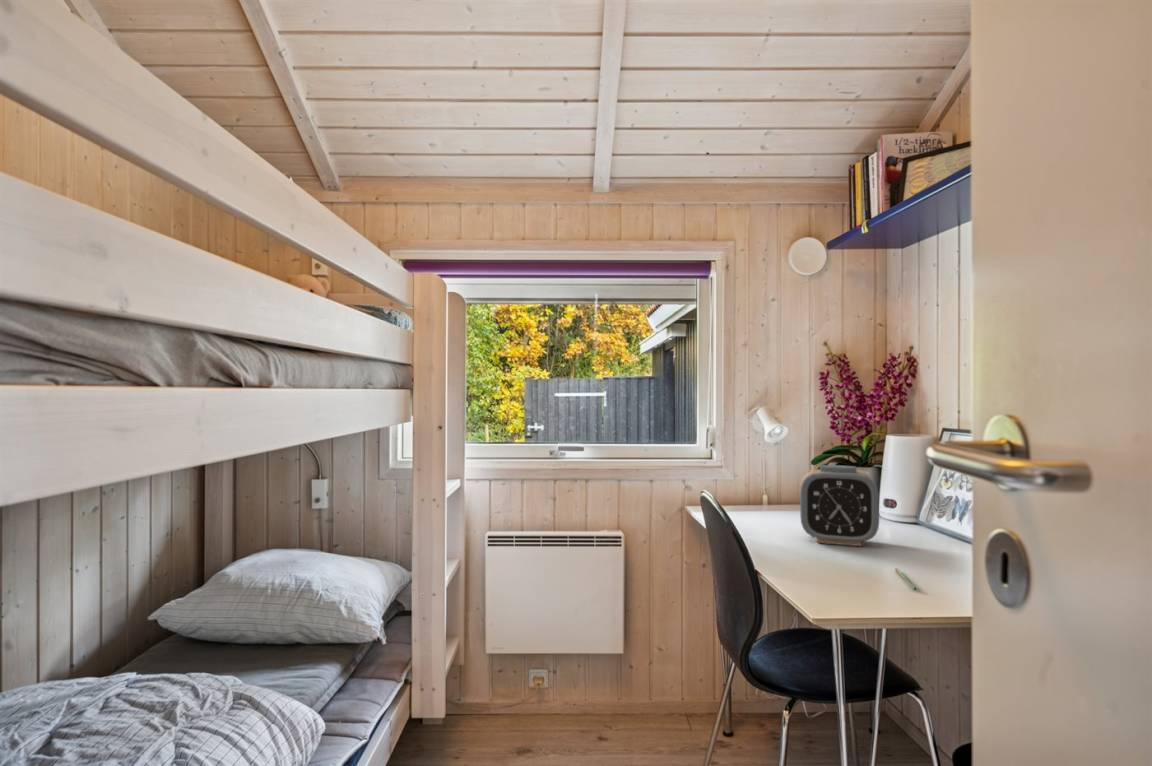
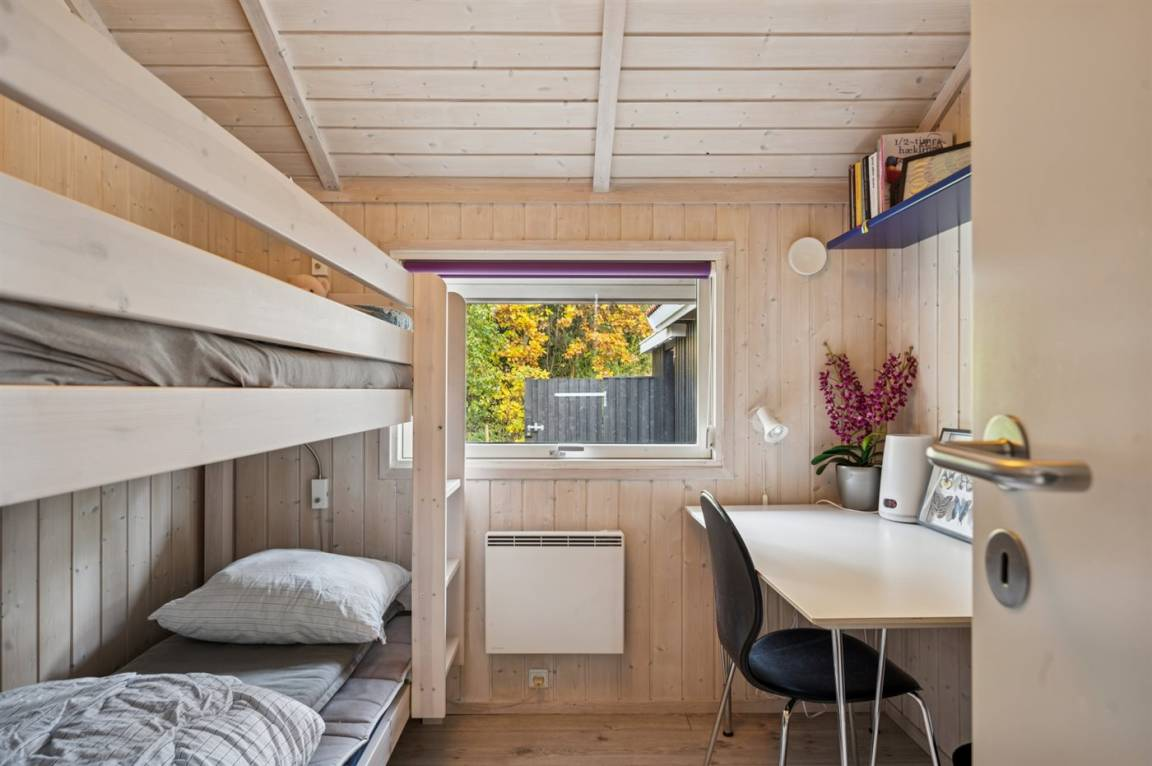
- alarm clock [799,464,880,547]
- pen [894,567,918,591]
